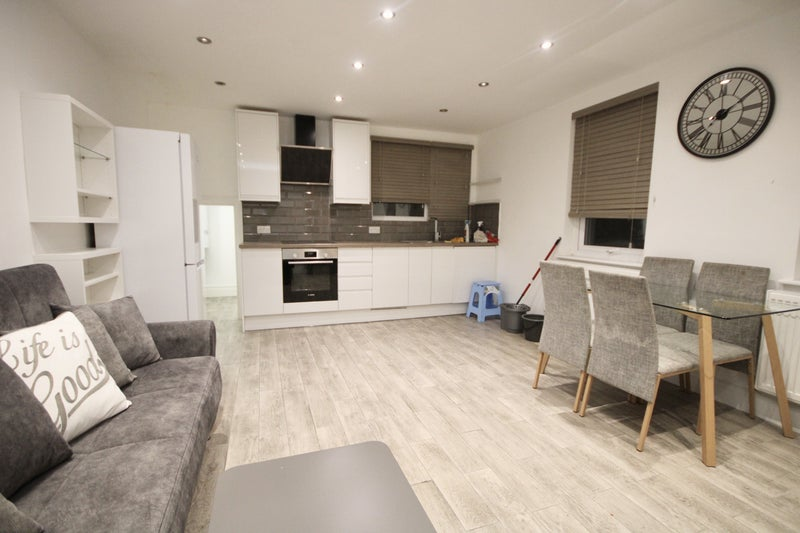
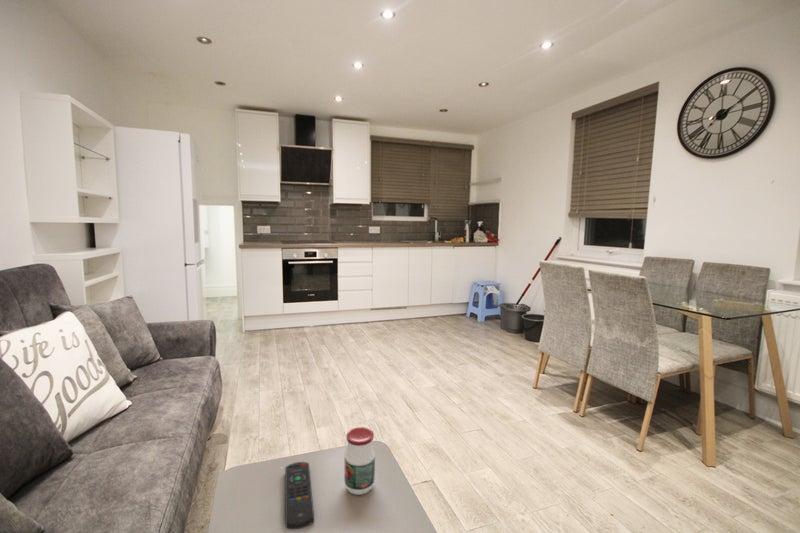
+ remote control [284,461,315,530]
+ jar [343,426,376,496]
